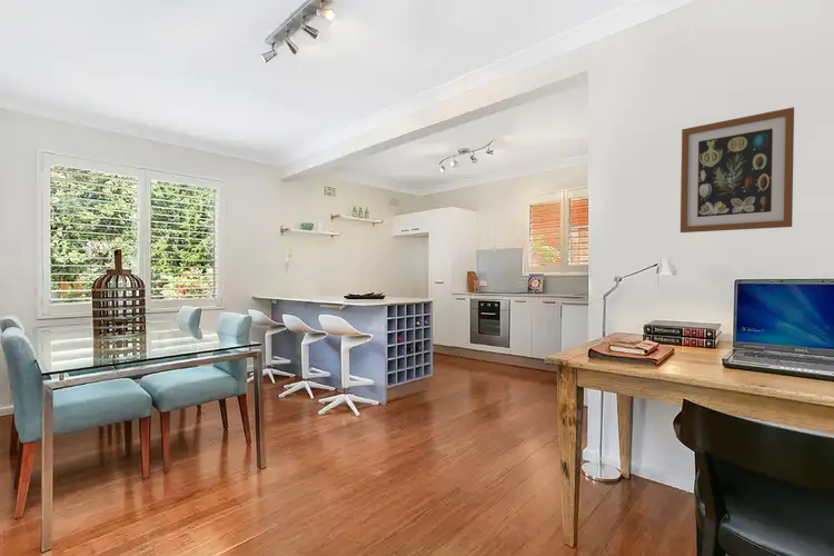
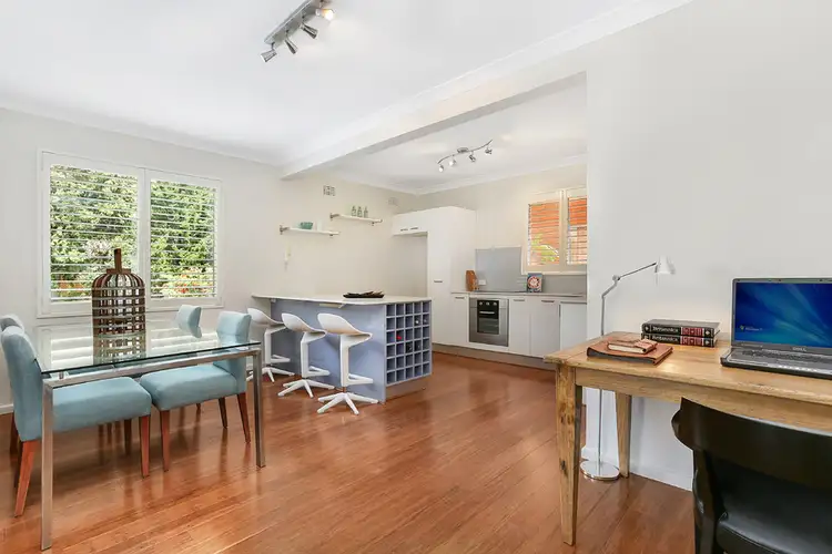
- wall art [679,106,795,234]
